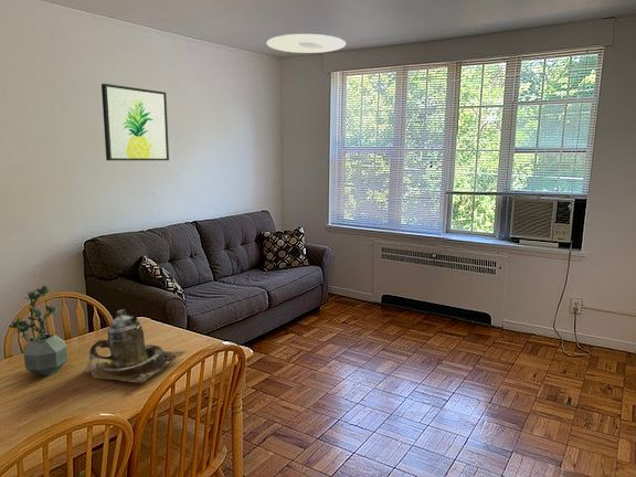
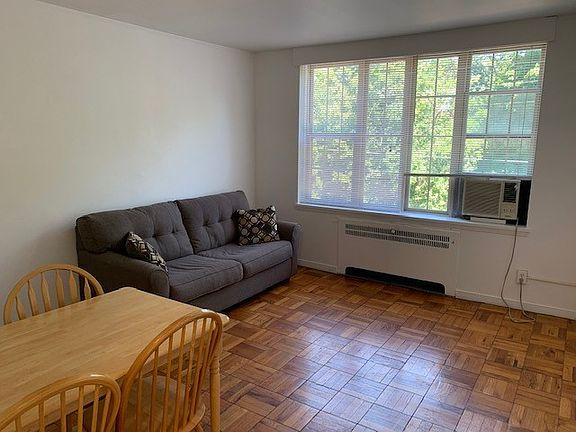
- teapot [85,308,188,384]
- potted plant [8,285,68,377]
- wall art [100,83,170,161]
- ceiling light [266,33,347,54]
